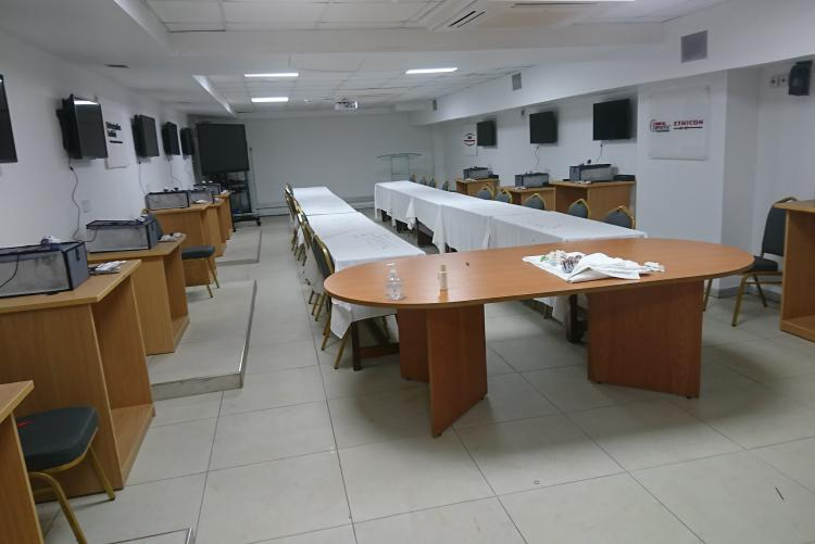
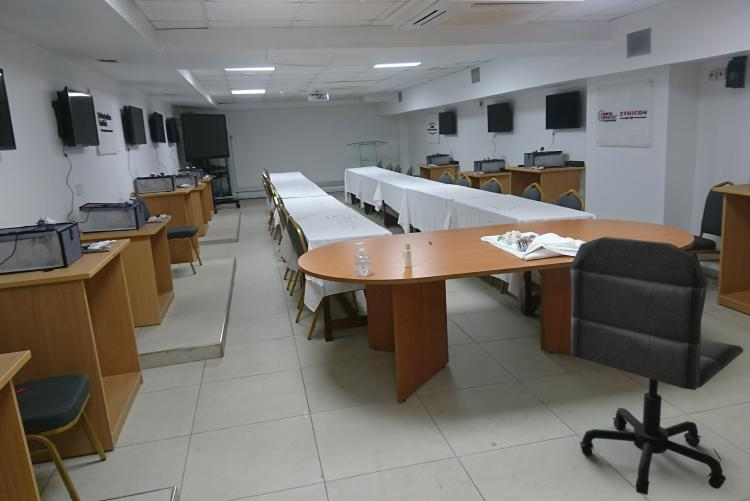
+ office chair [569,236,744,496]
